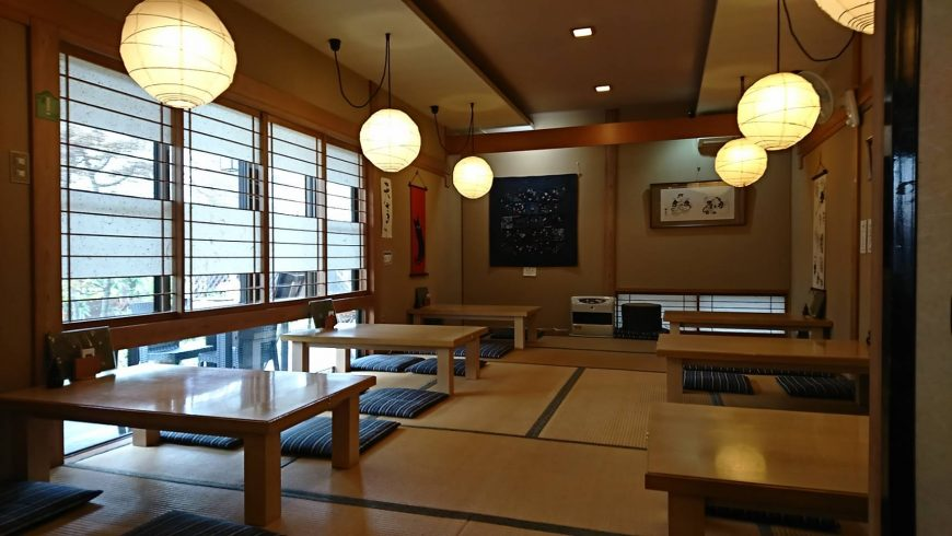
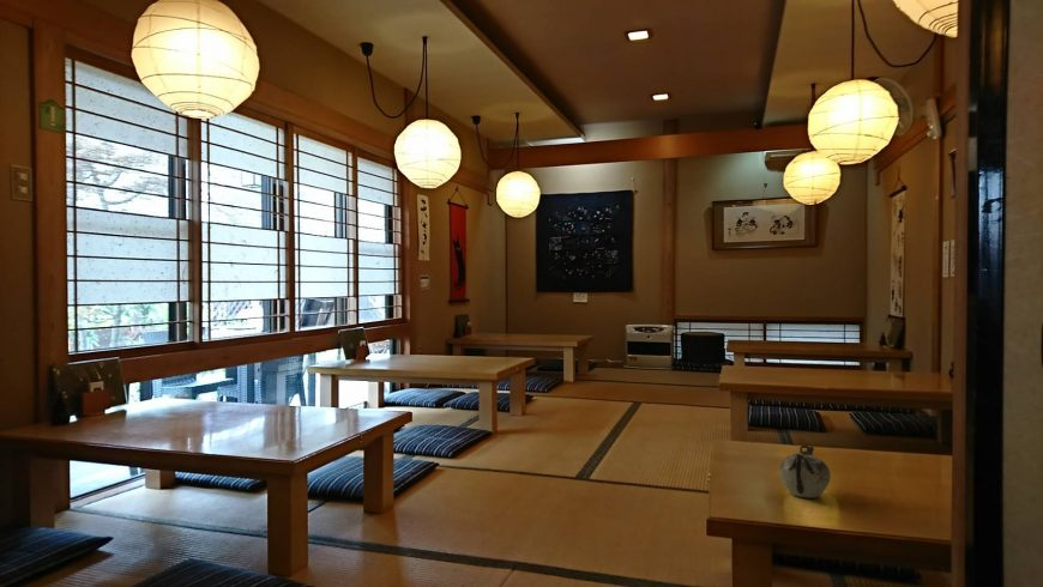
+ teapot [778,443,832,500]
